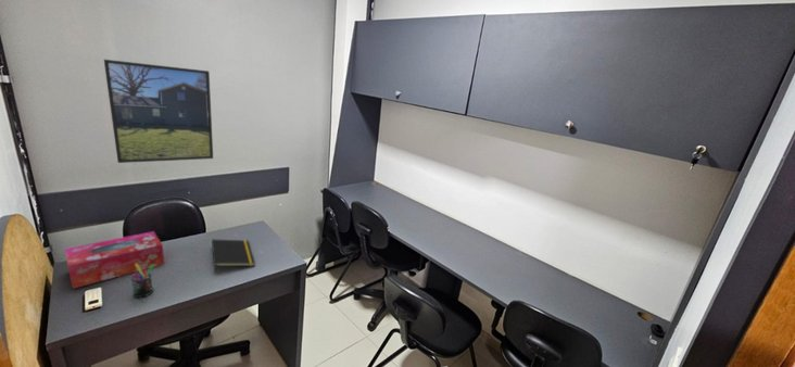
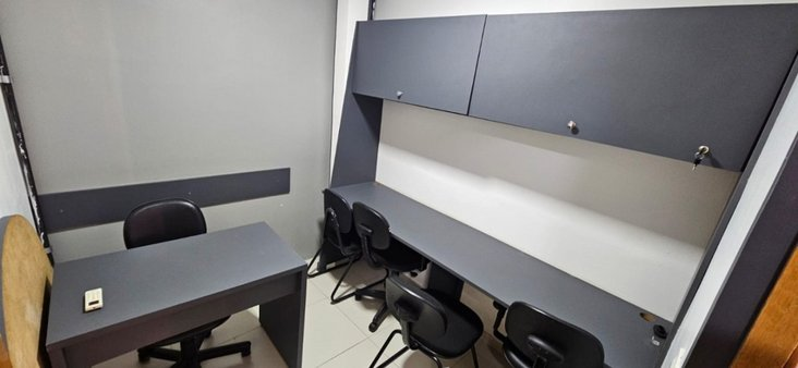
- notepad [211,238,256,275]
- pen holder [130,264,154,299]
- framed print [103,59,214,164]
- tissue box [64,230,165,290]
